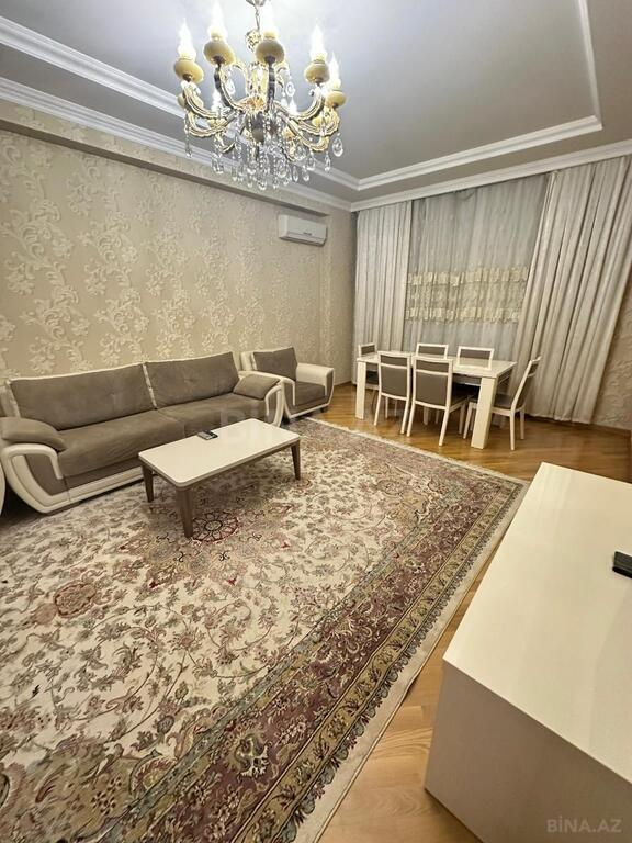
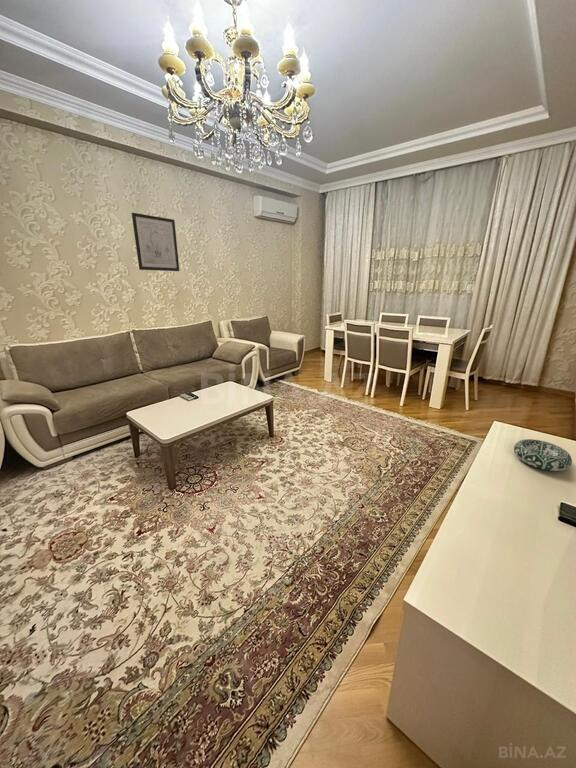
+ decorative bowl [513,438,573,472]
+ wall art [131,212,180,272]
